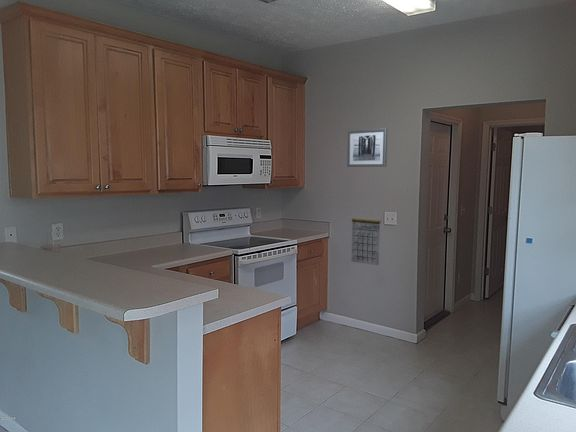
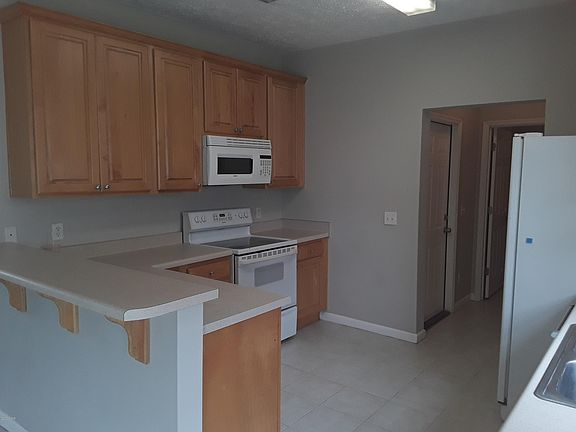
- wall art [346,127,388,168]
- calendar [350,210,381,266]
